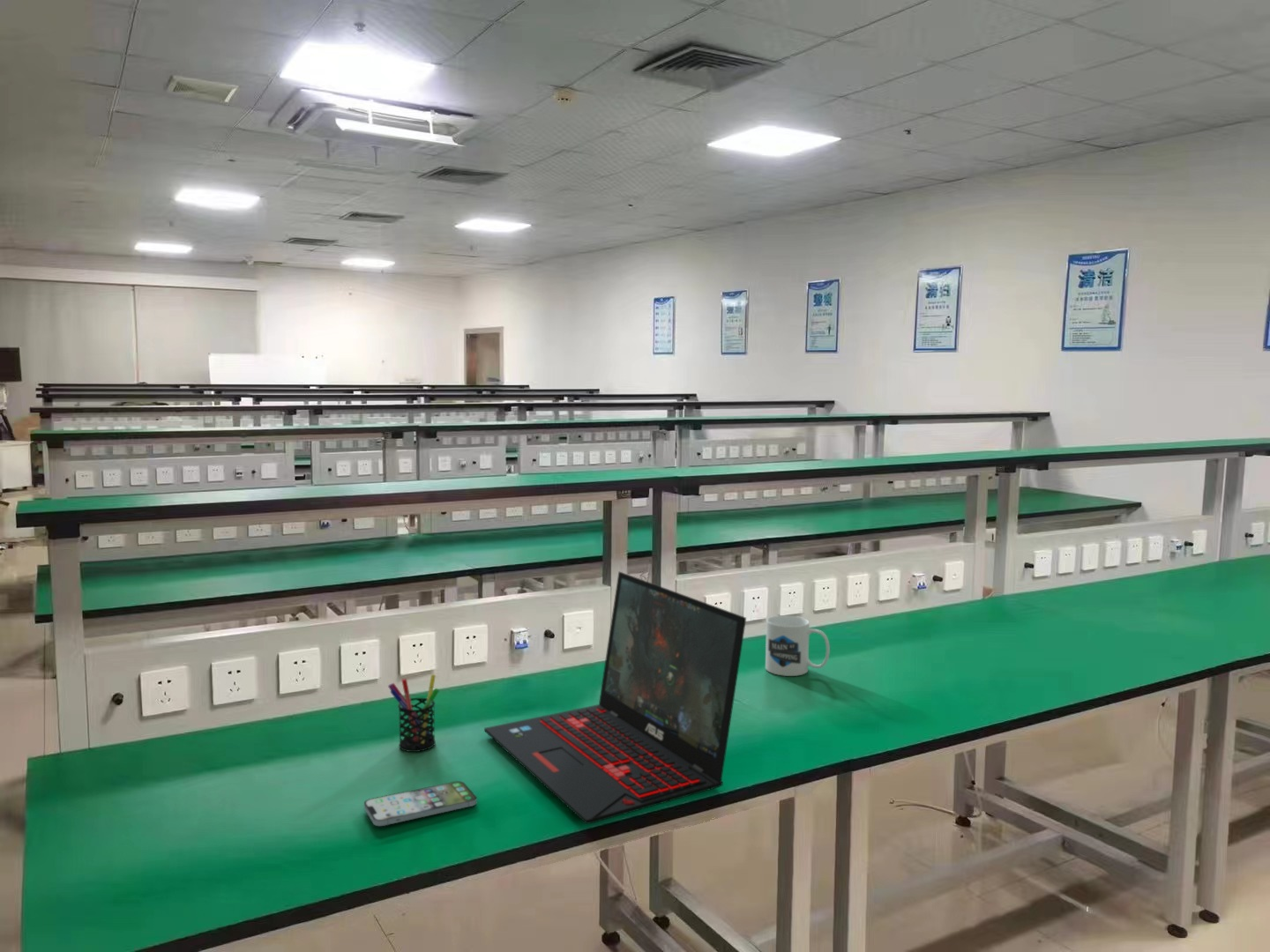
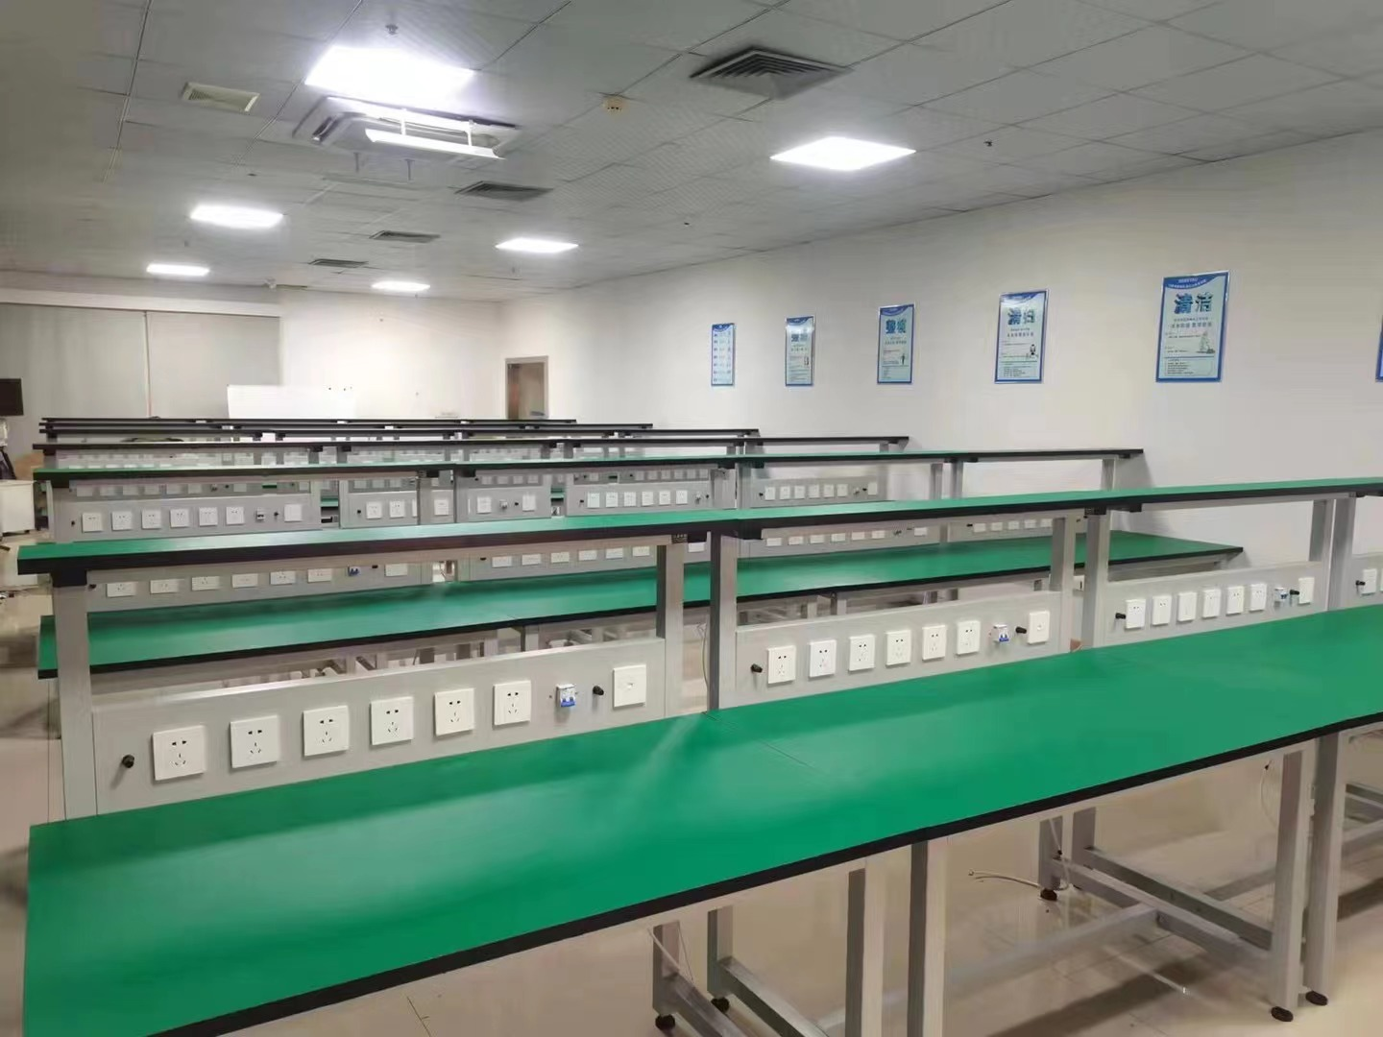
- smartphone [363,780,477,827]
- mug [765,614,831,677]
- pen holder [387,673,440,753]
- laptop [483,570,747,825]
